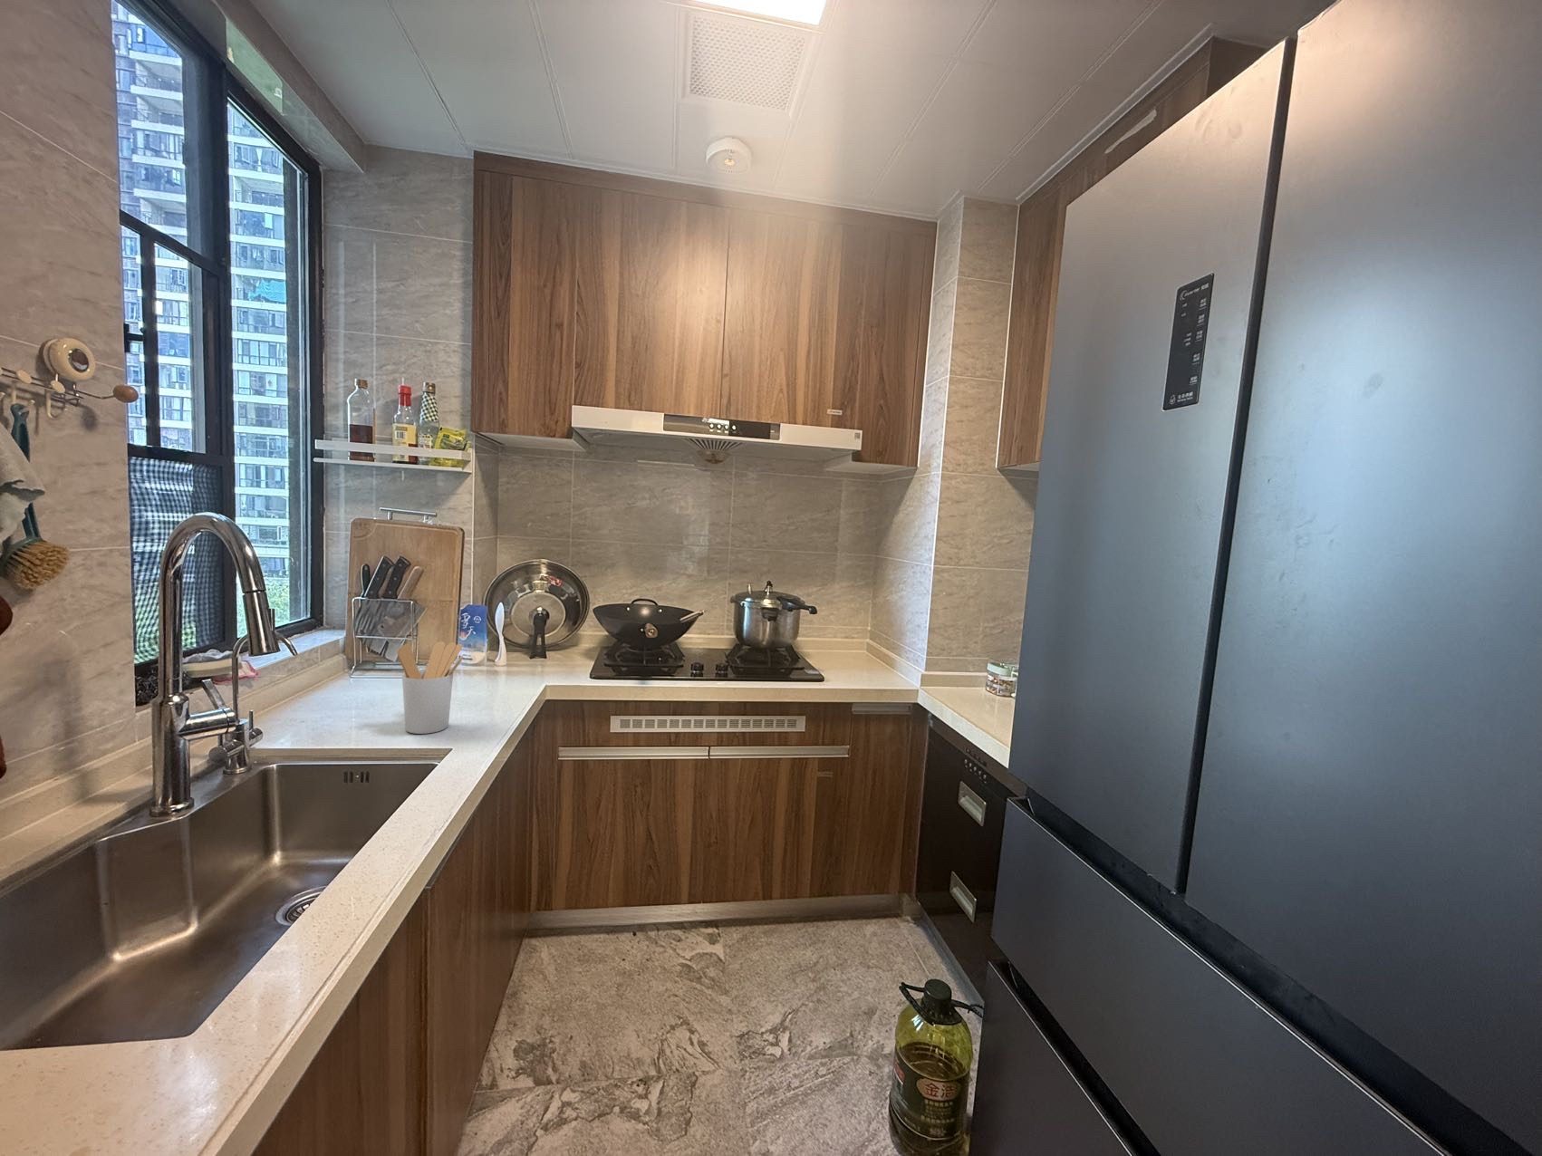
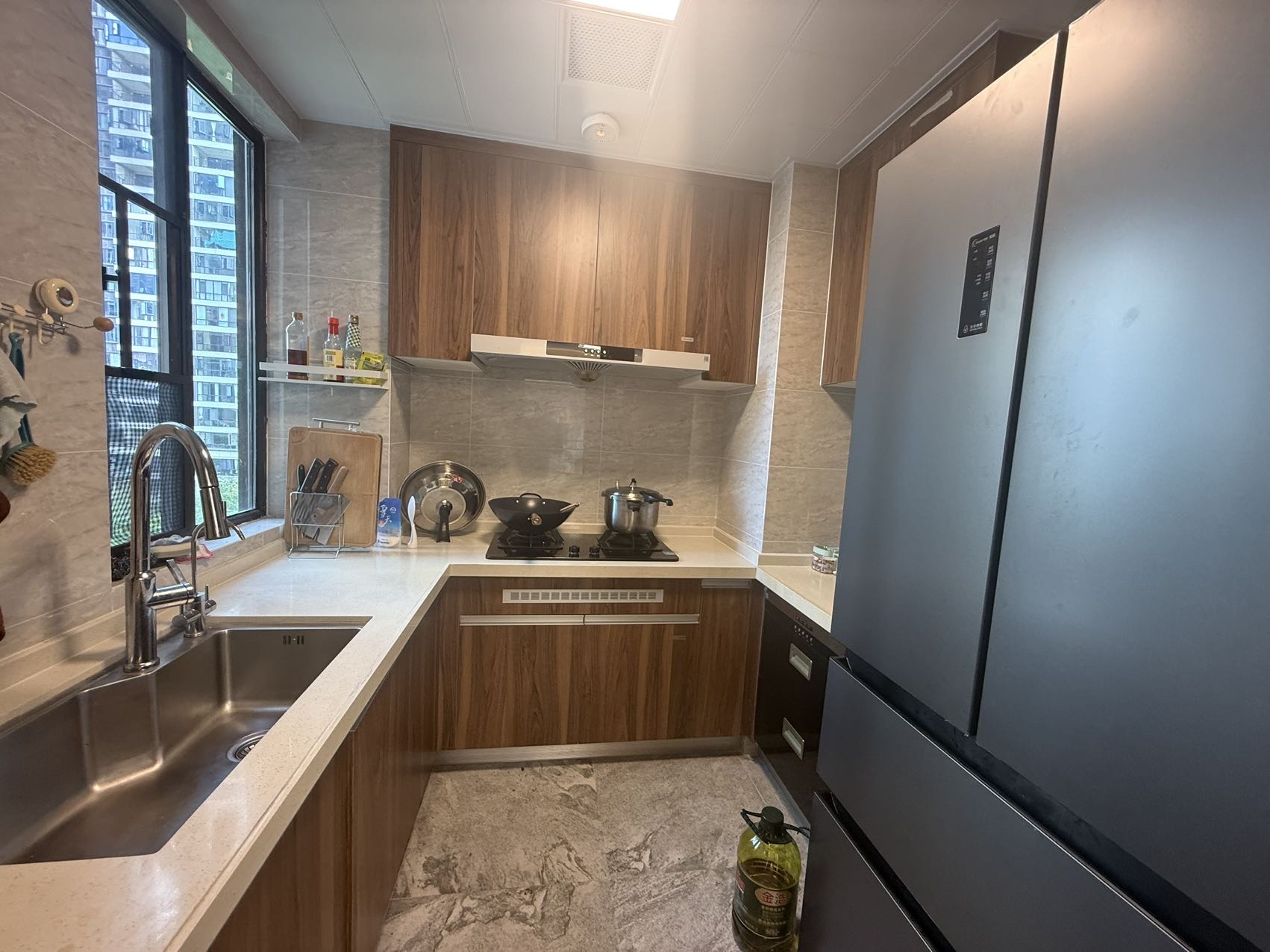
- utensil holder [396,640,465,735]
